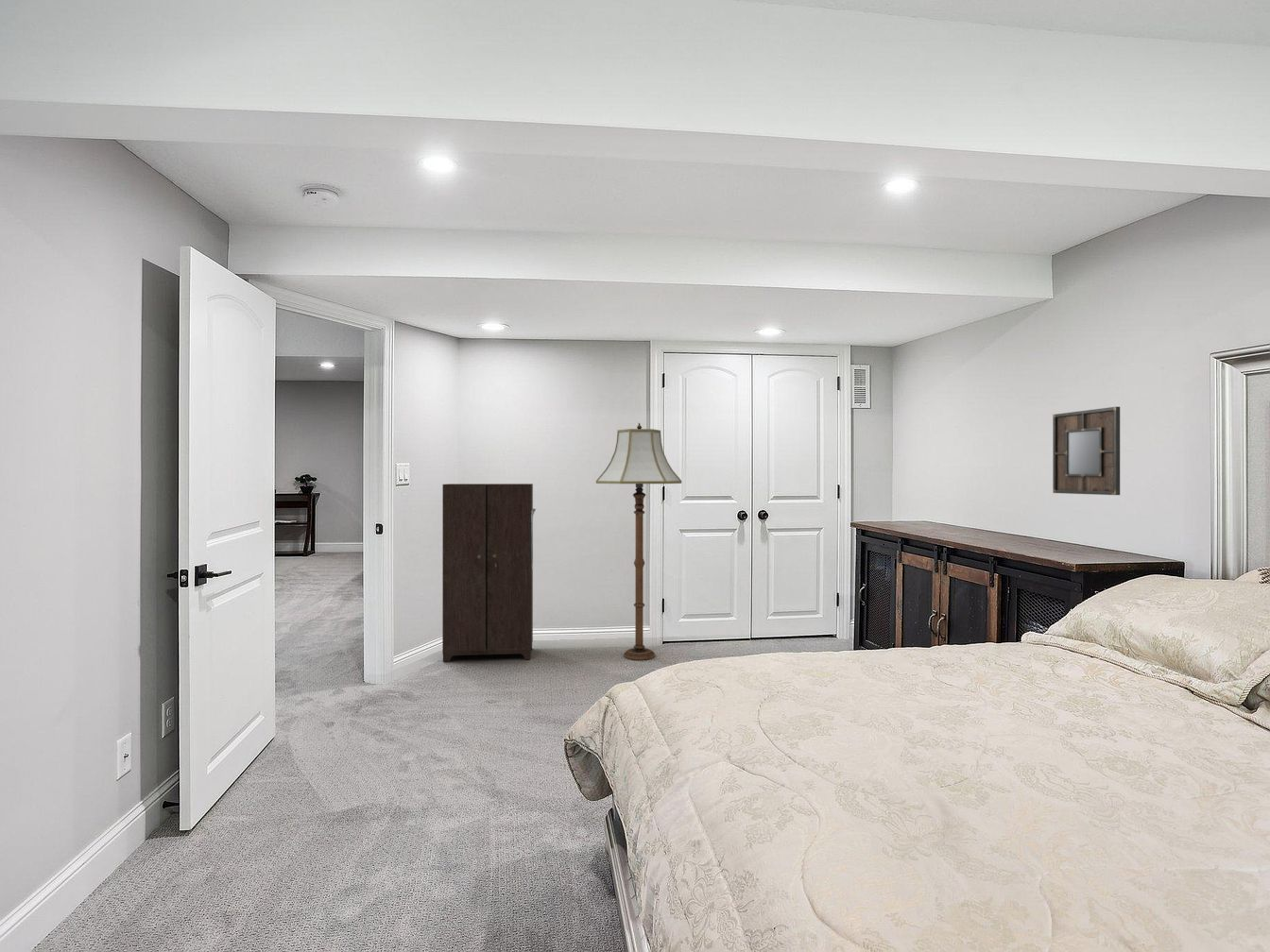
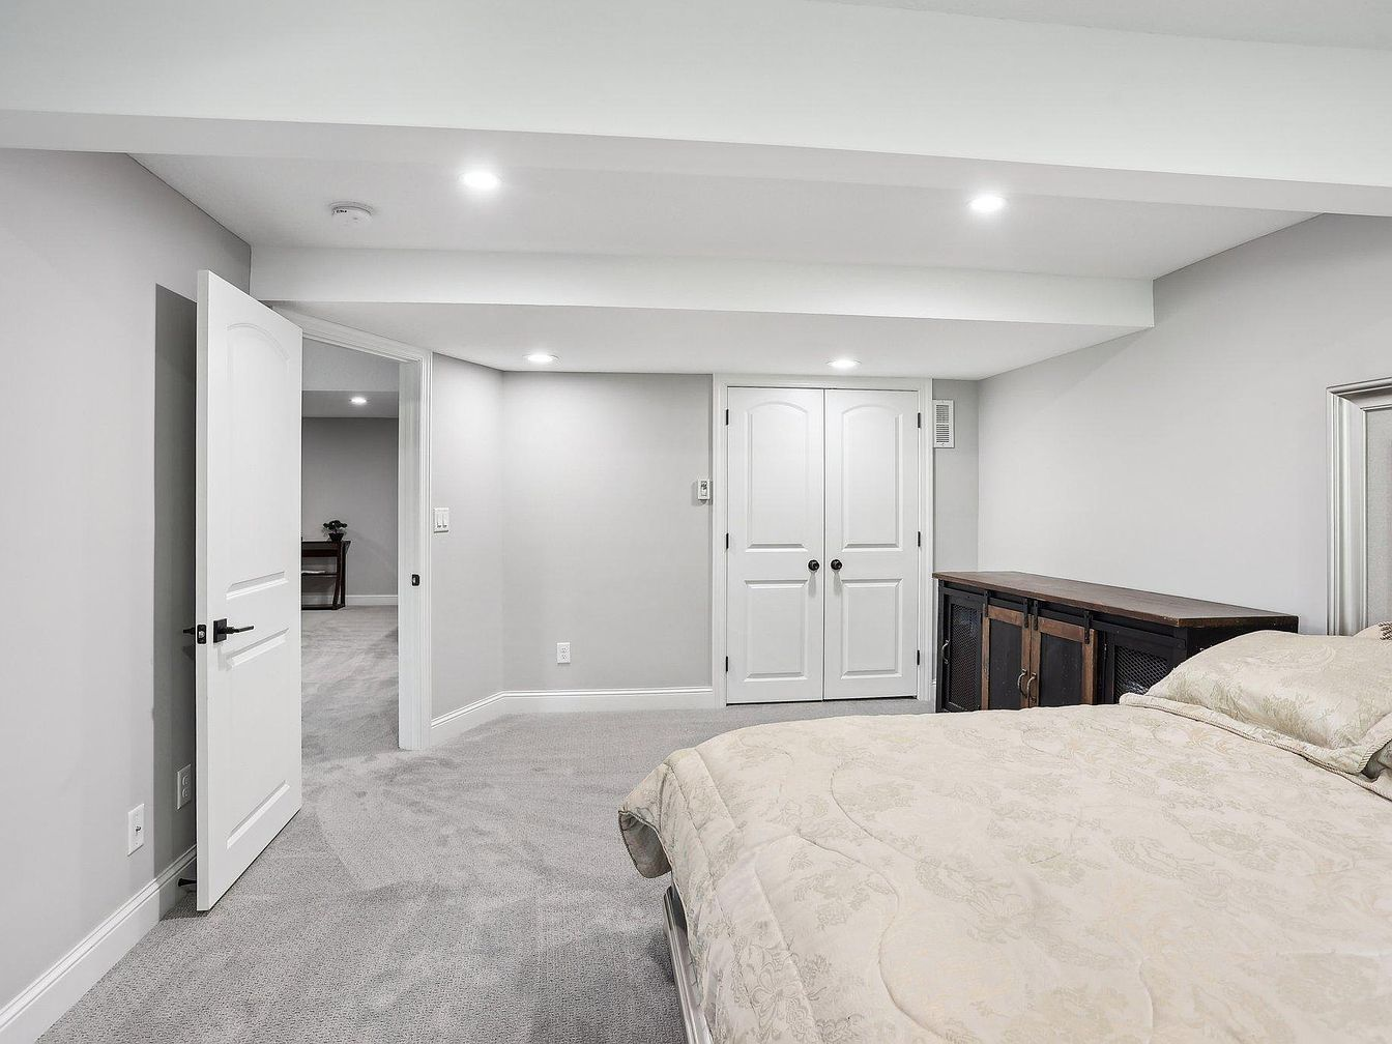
- home mirror [1052,406,1121,496]
- cabinet [441,483,537,663]
- floor lamp [595,422,682,661]
